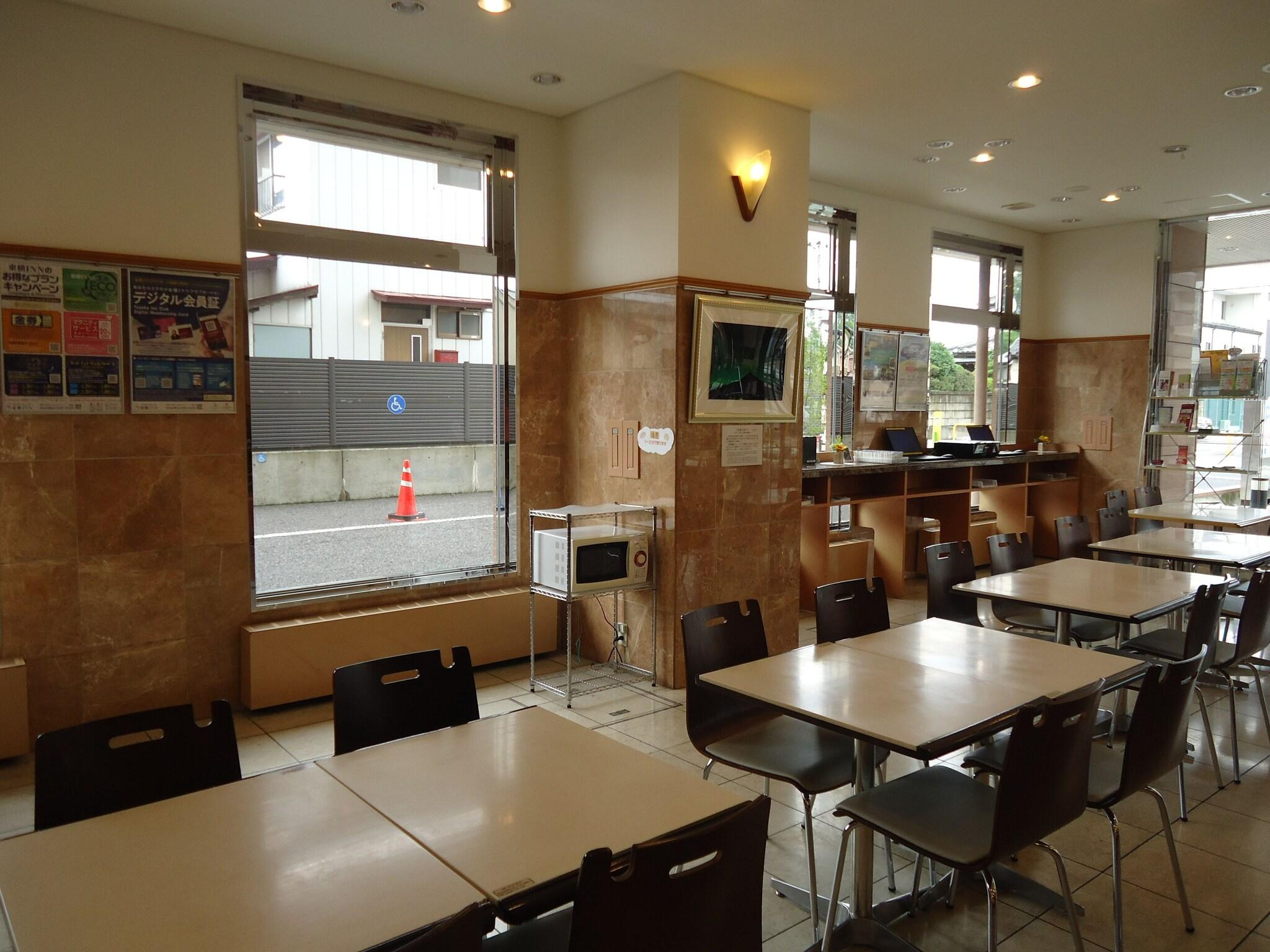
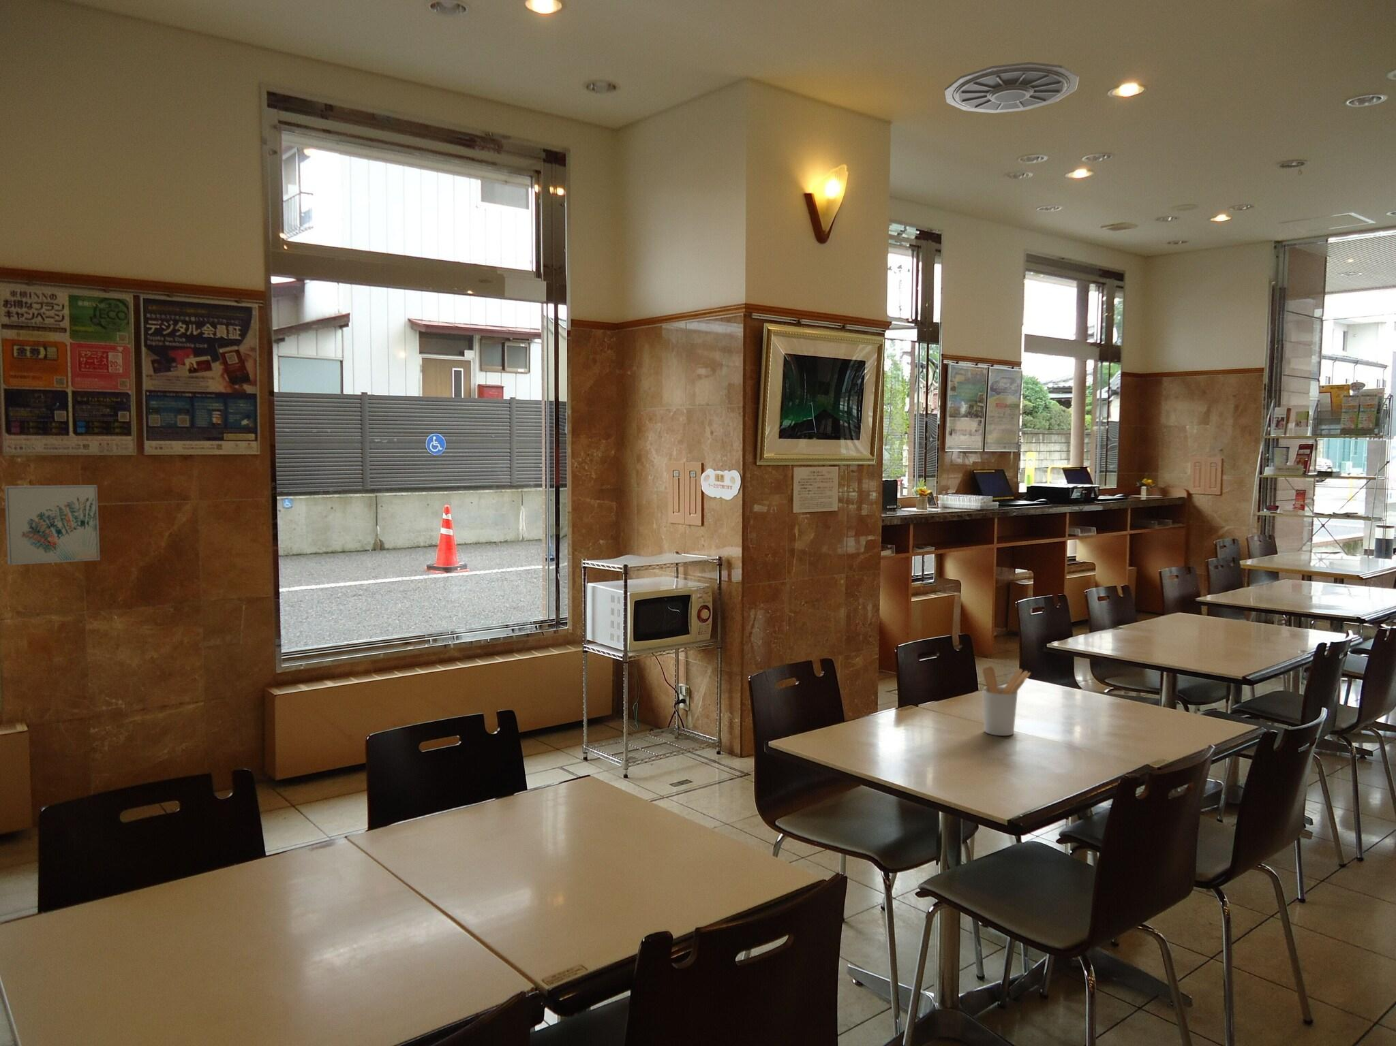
+ wall art [3,485,101,566]
+ utensil holder [982,666,1031,736]
+ ceiling vent [944,62,1079,114]
